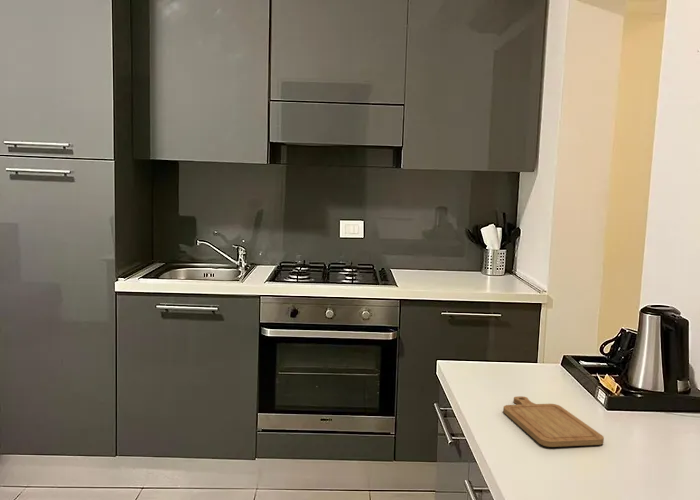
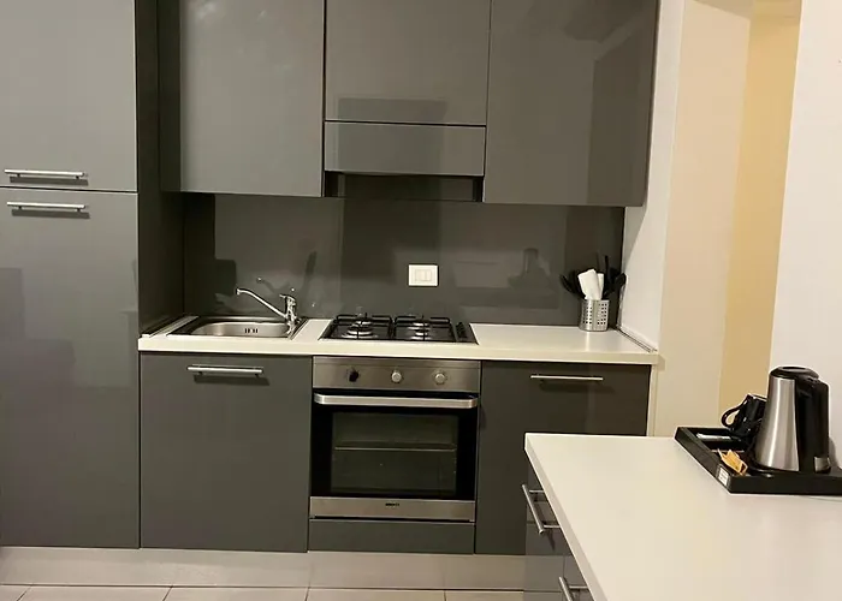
- chopping board [502,395,605,448]
